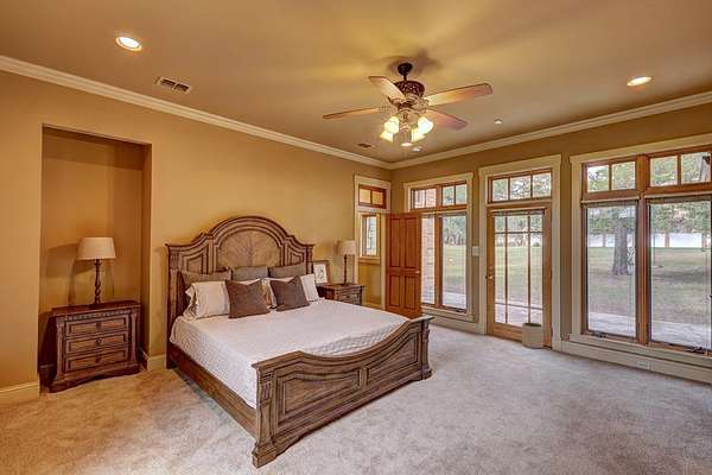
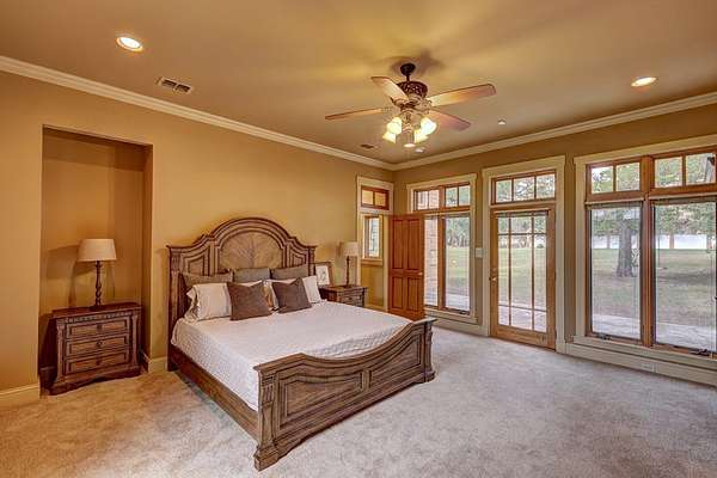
- plant pot [521,322,545,349]
